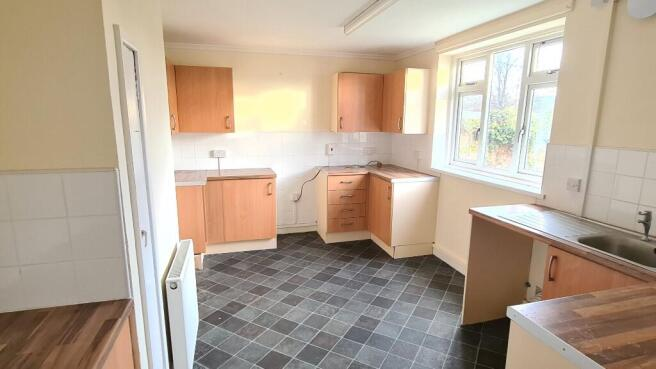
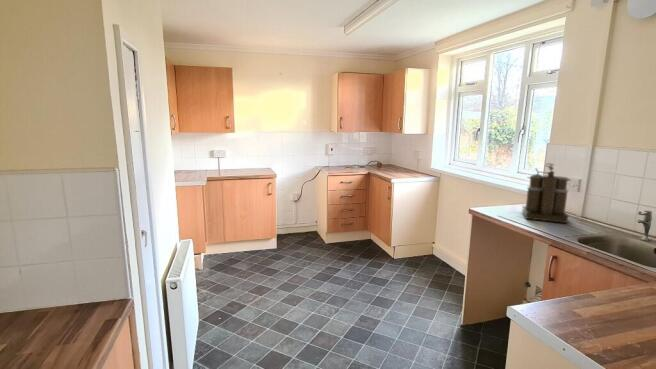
+ coffee maker [521,161,572,224]
